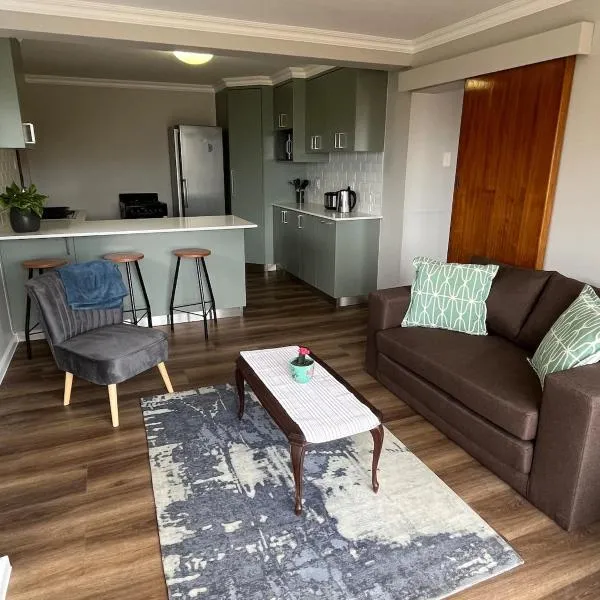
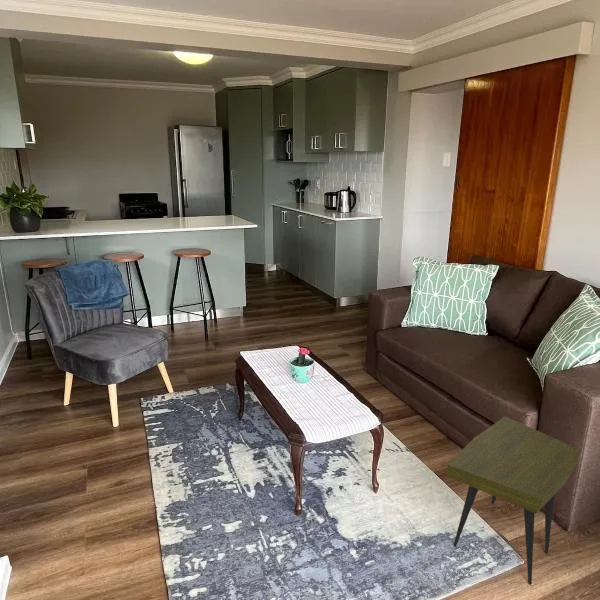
+ side table [446,415,583,586]
